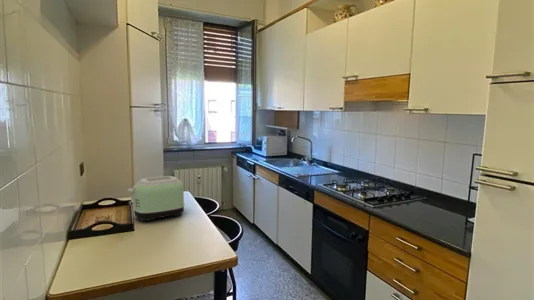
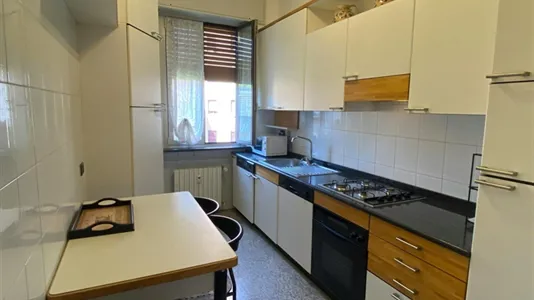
- toaster [126,175,186,222]
